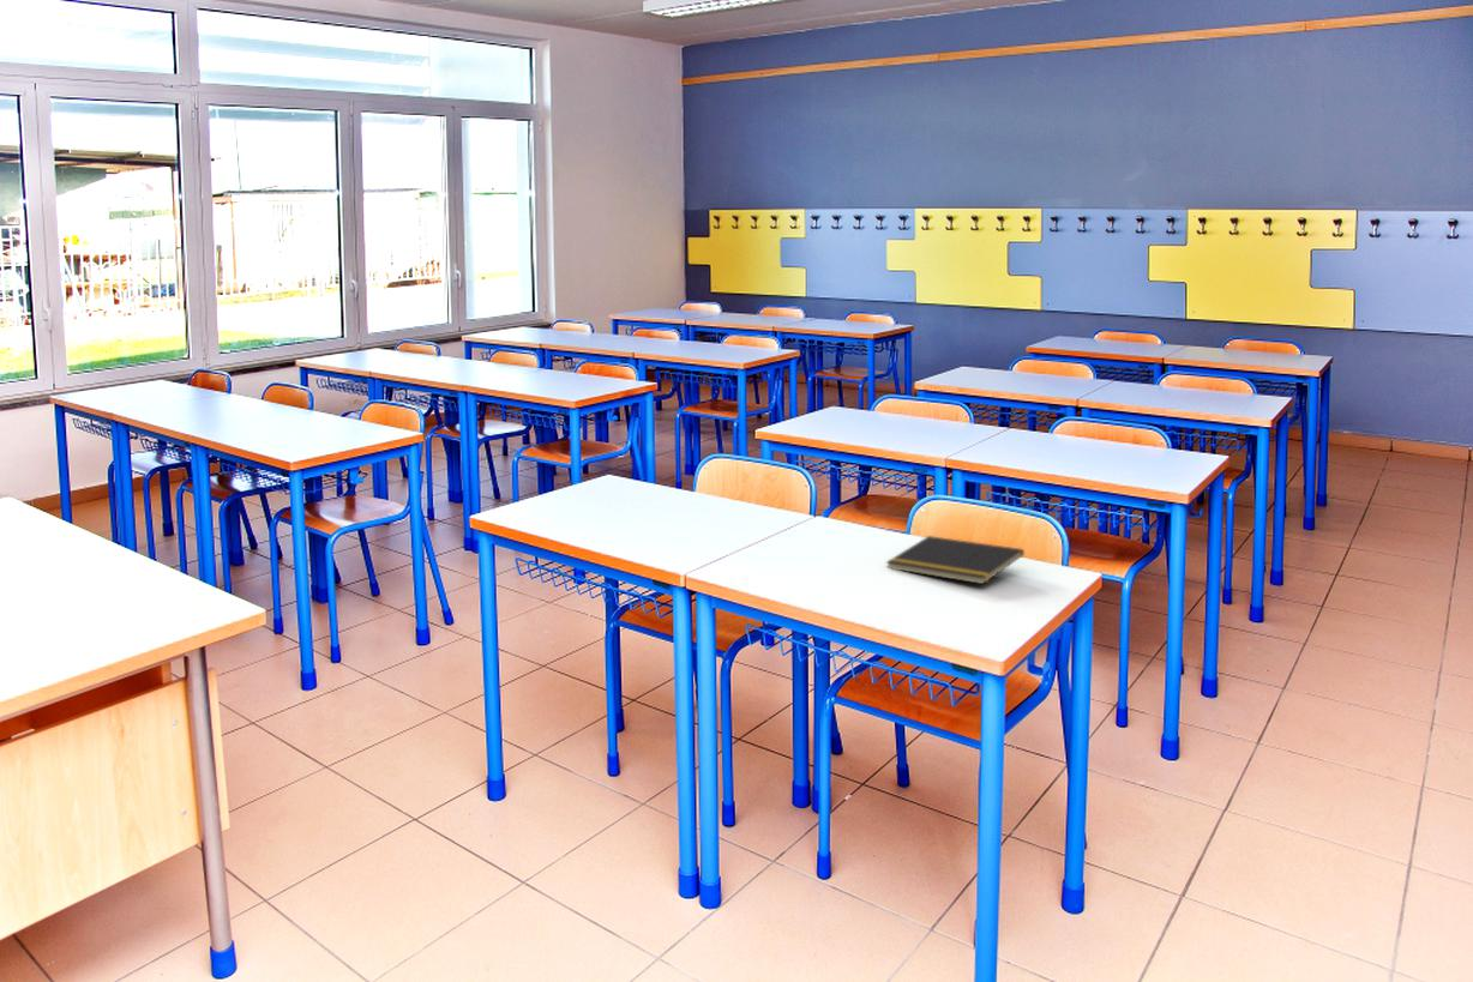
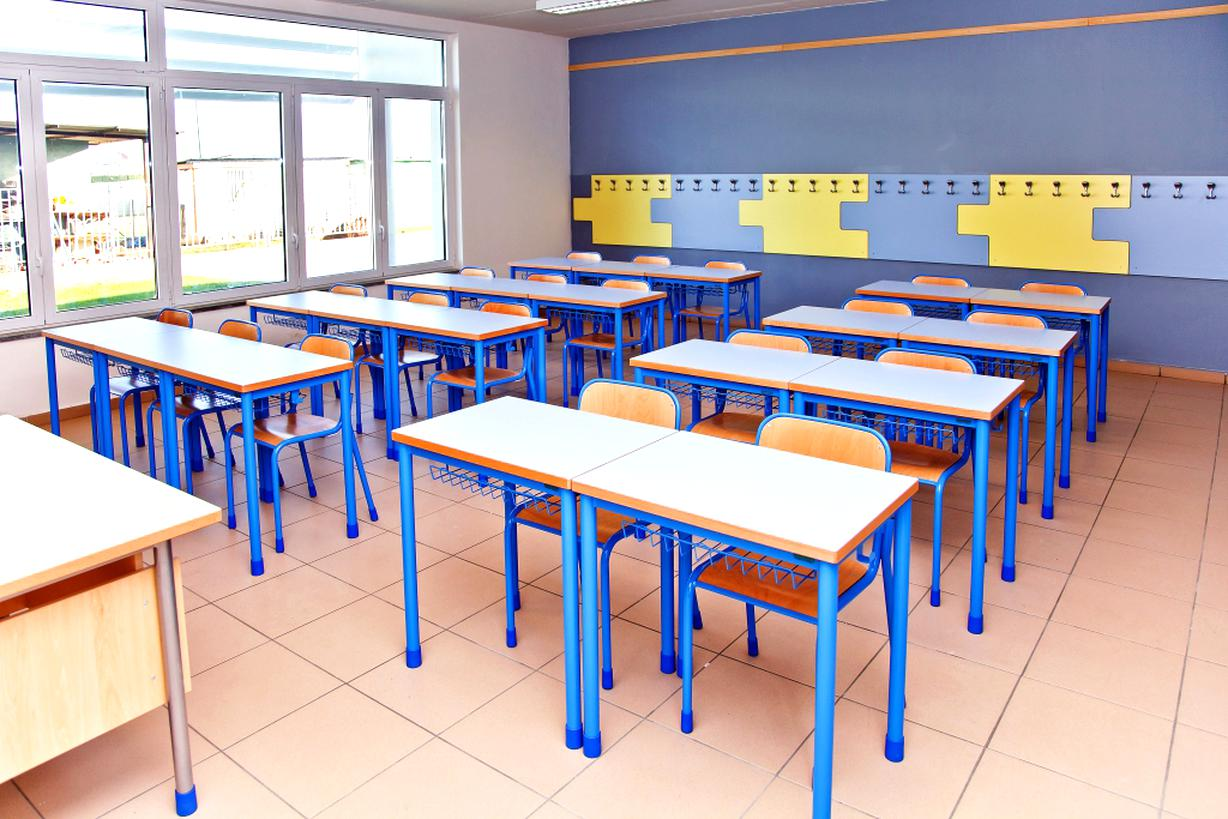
- notepad [885,535,1026,585]
